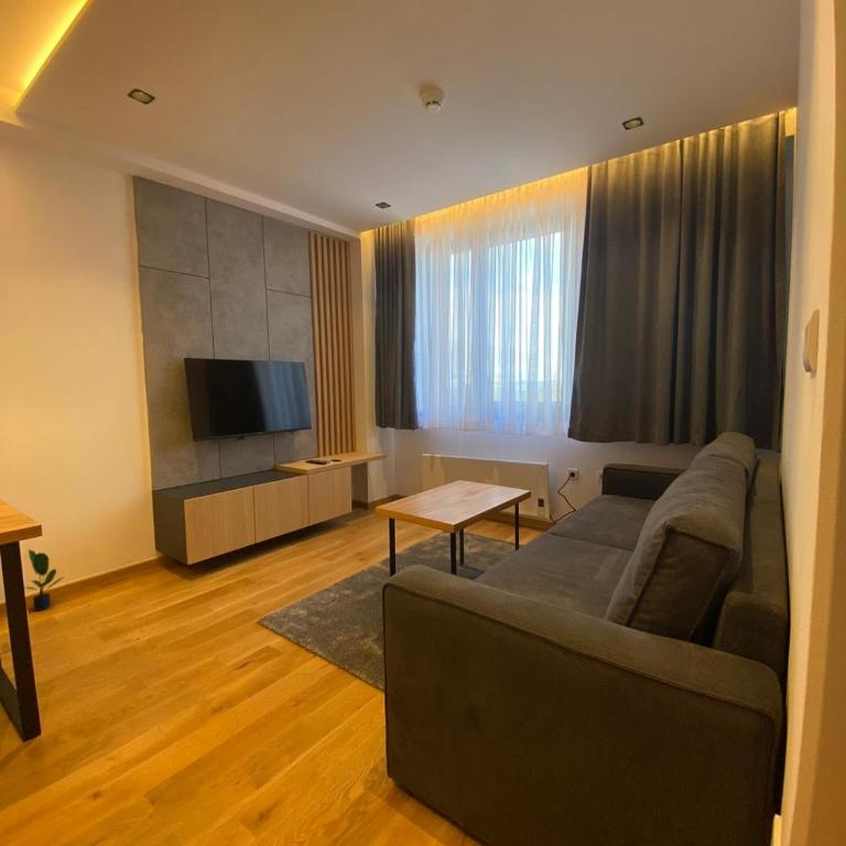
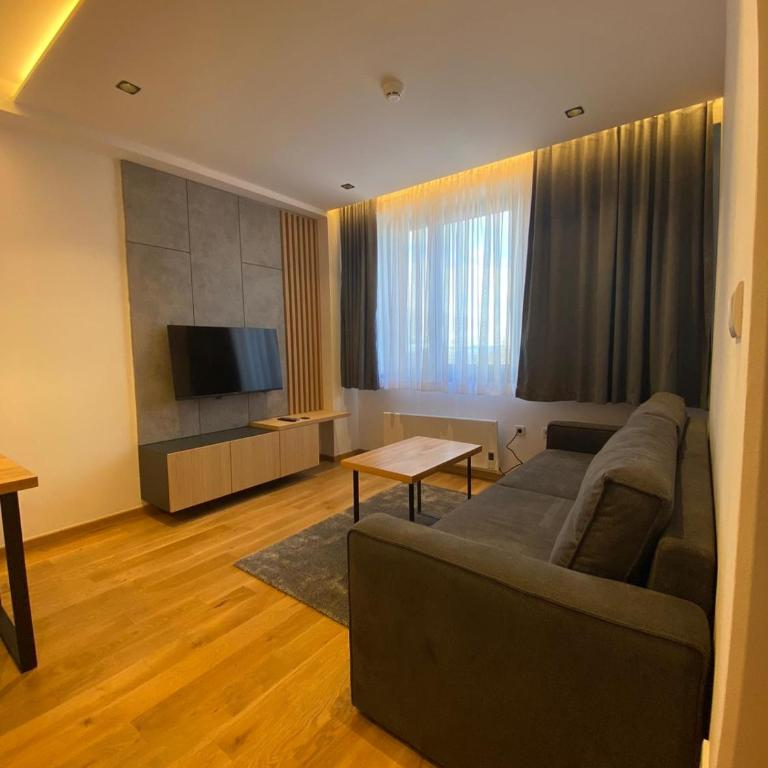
- potted plant [24,549,65,612]
